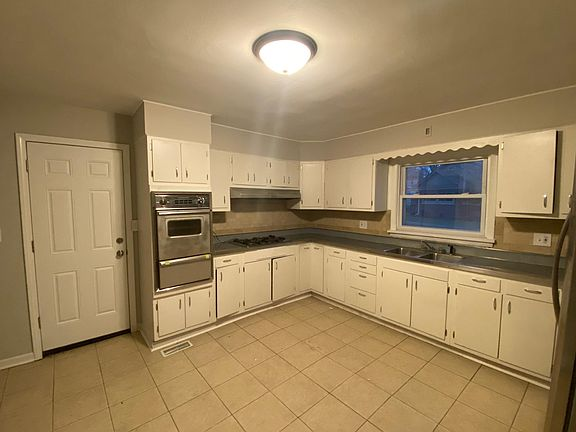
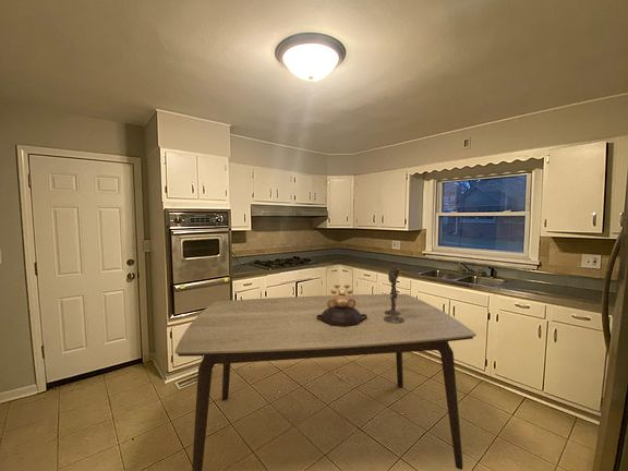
+ decorative bowl [316,283,367,327]
+ dining table [173,293,476,471]
+ candlestick [384,267,404,324]
